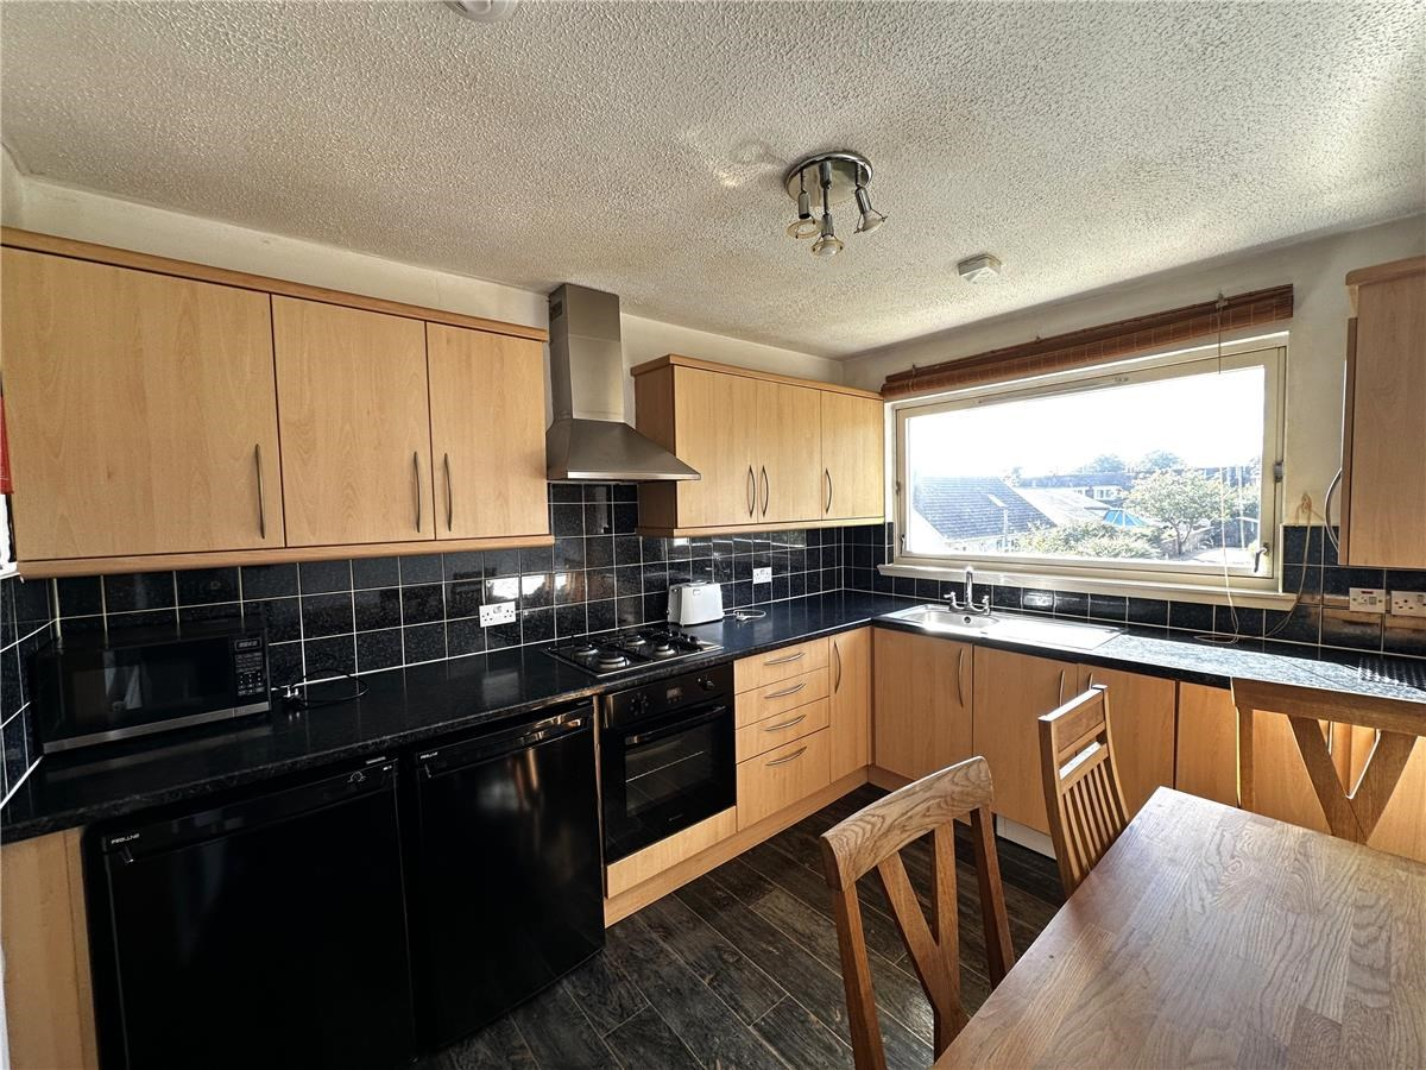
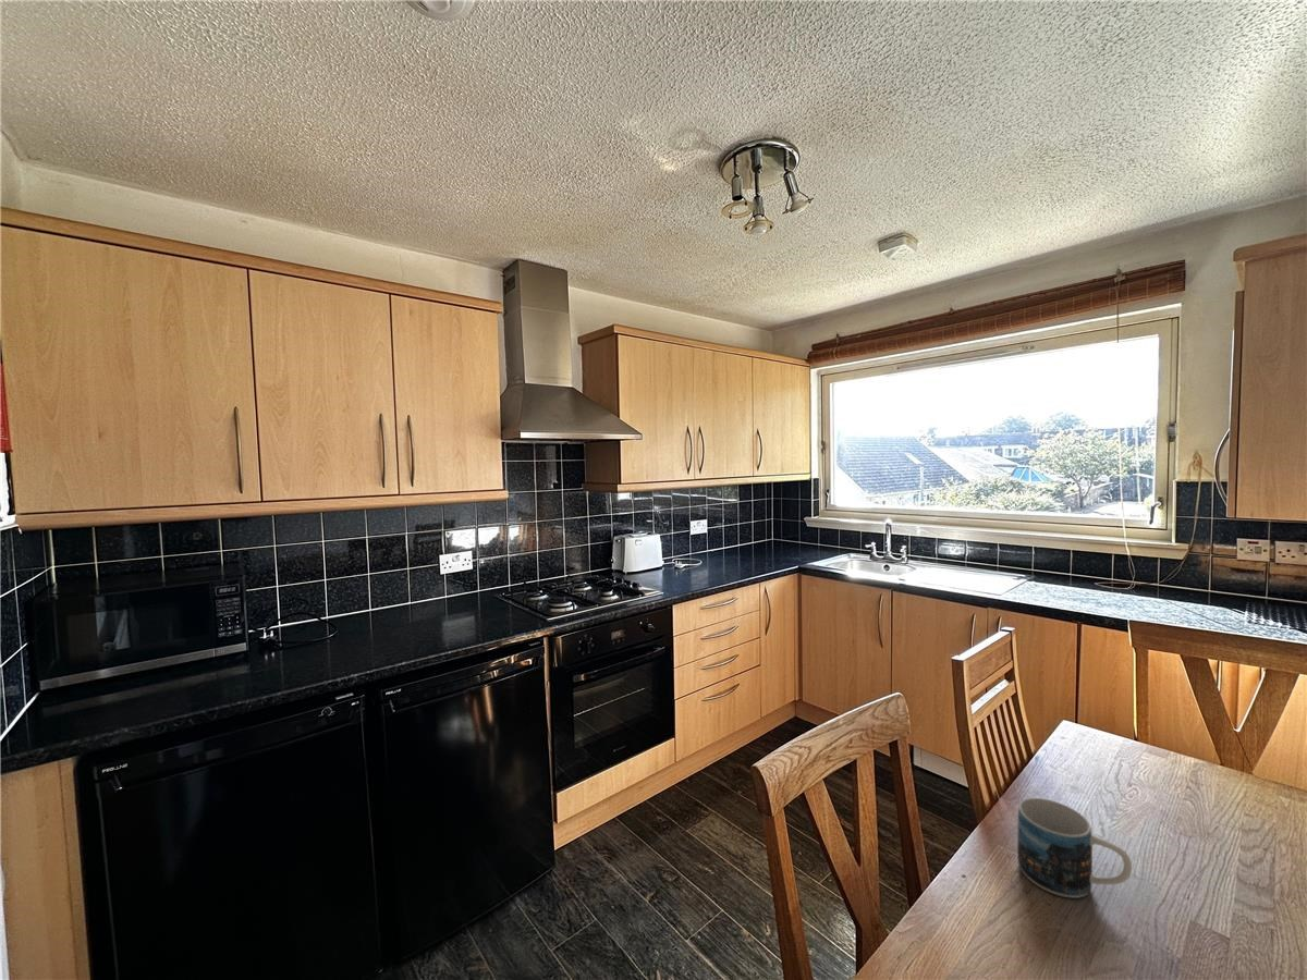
+ mug [1016,797,1133,899]
